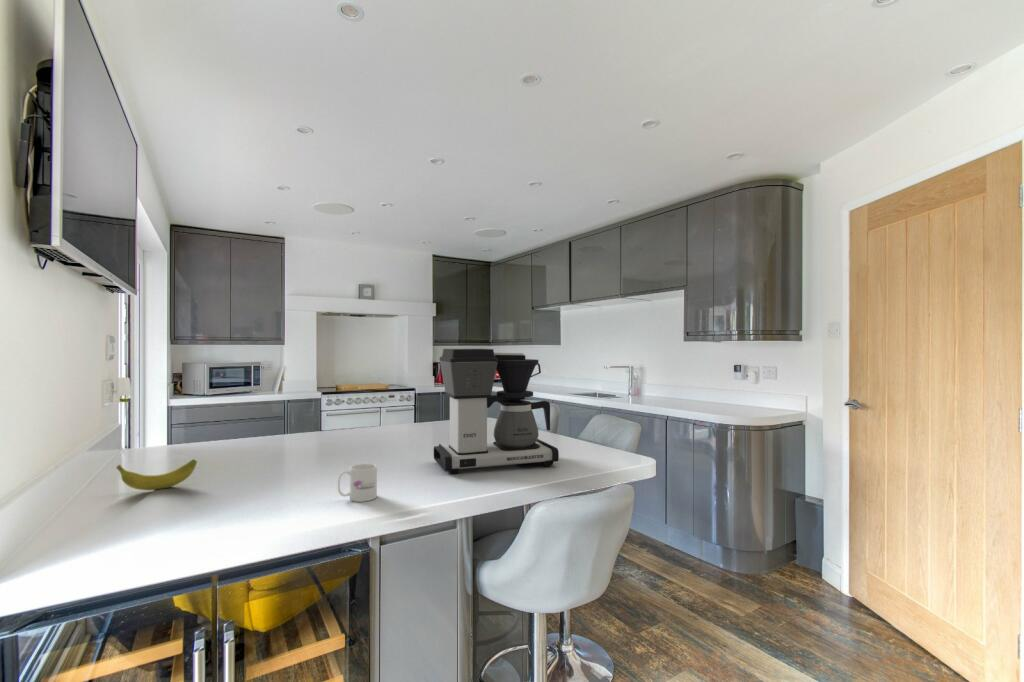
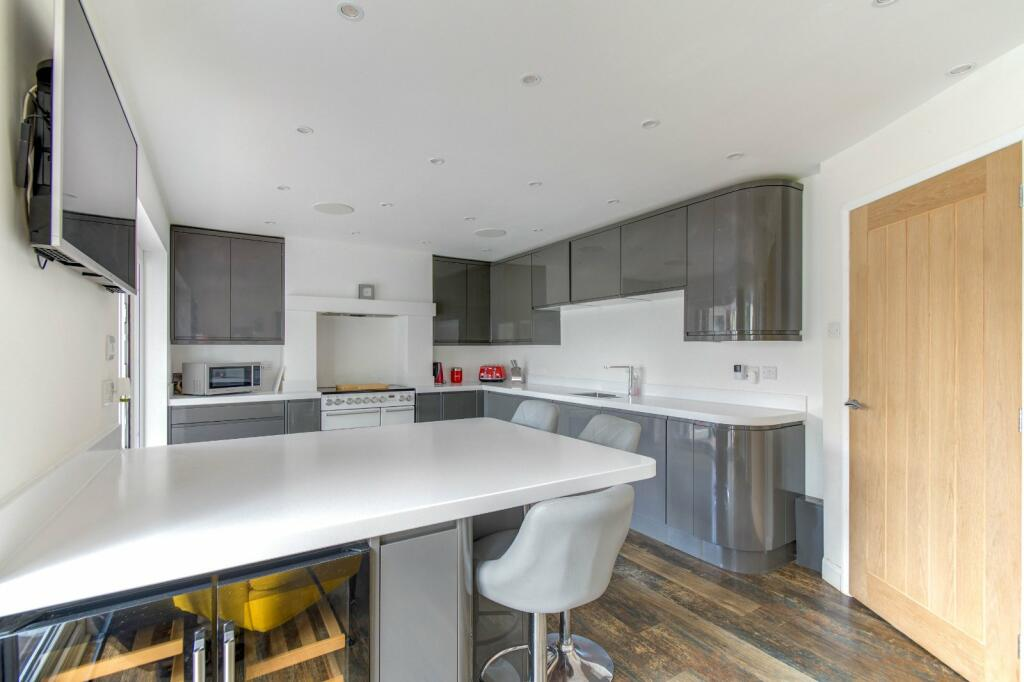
- banana [115,458,198,491]
- coffee maker [433,348,560,475]
- mug [337,463,378,503]
